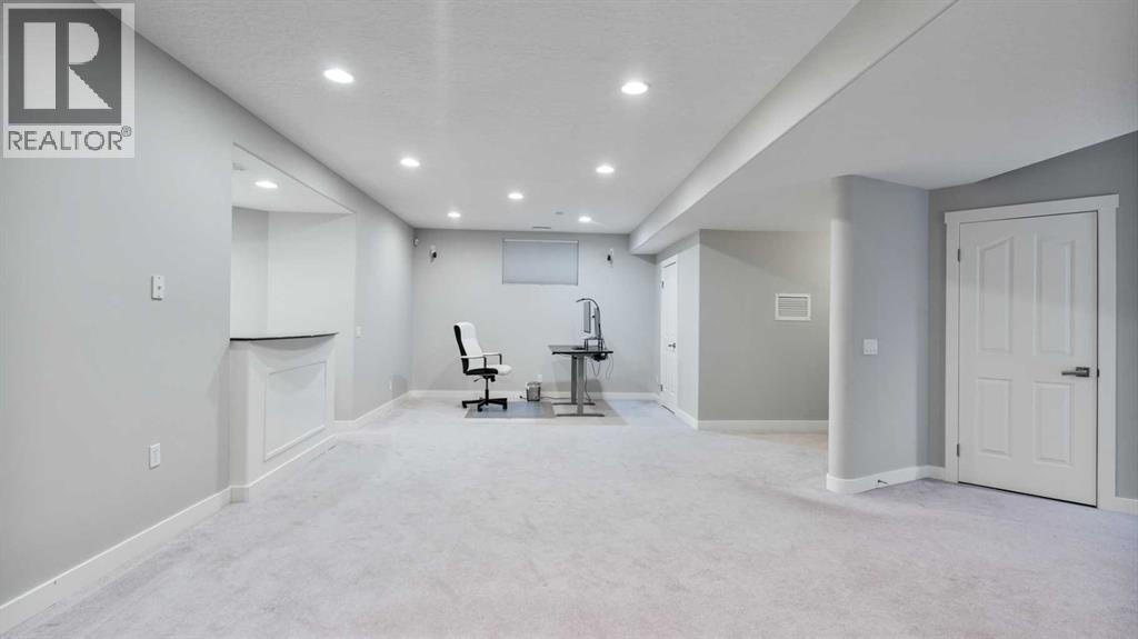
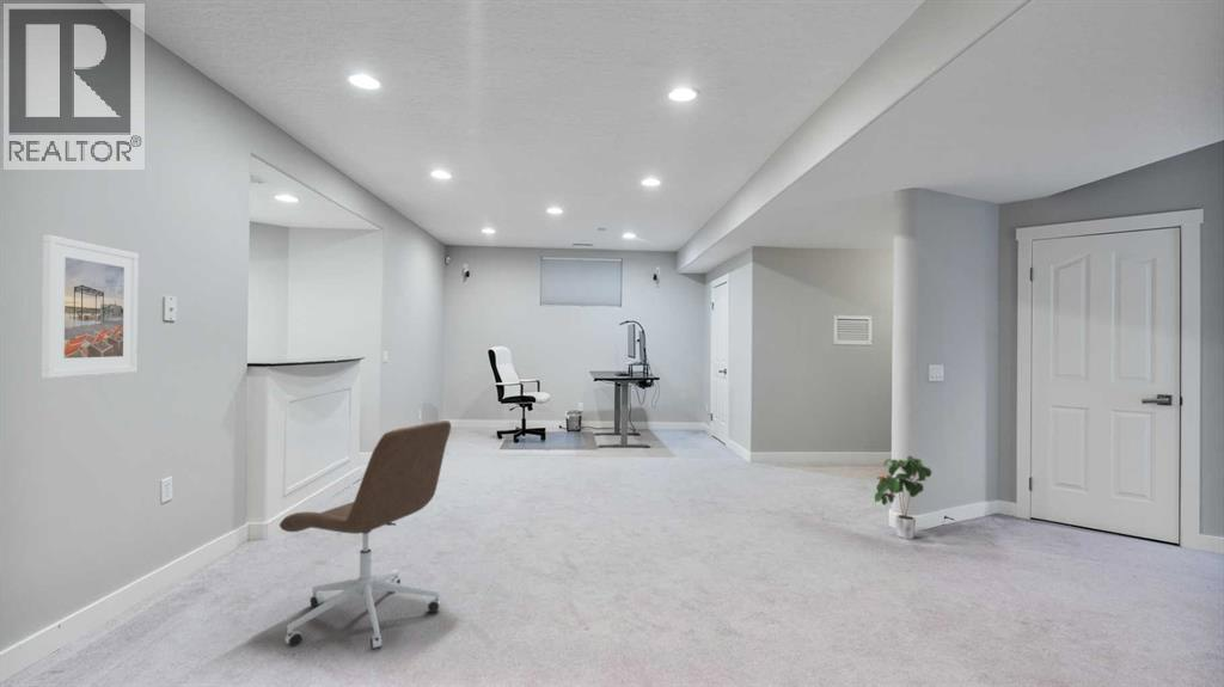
+ potted plant [874,455,932,540]
+ office chair [279,419,452,651]
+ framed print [41,234,139,379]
